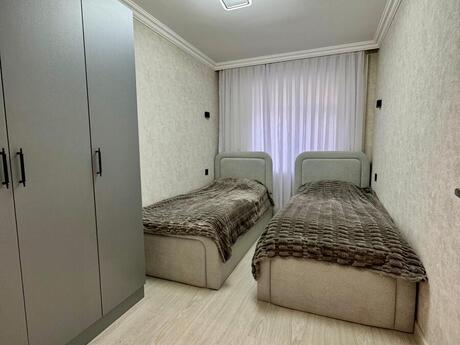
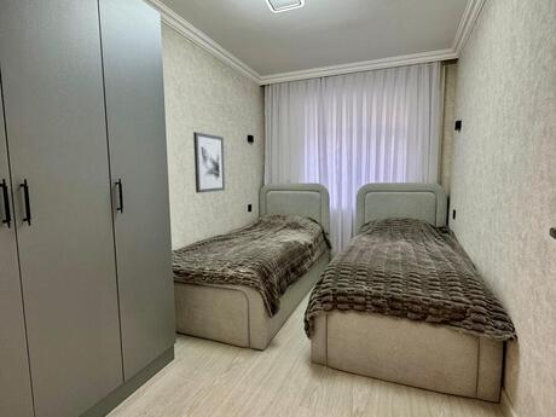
+ wall art [192,131,226,195]
